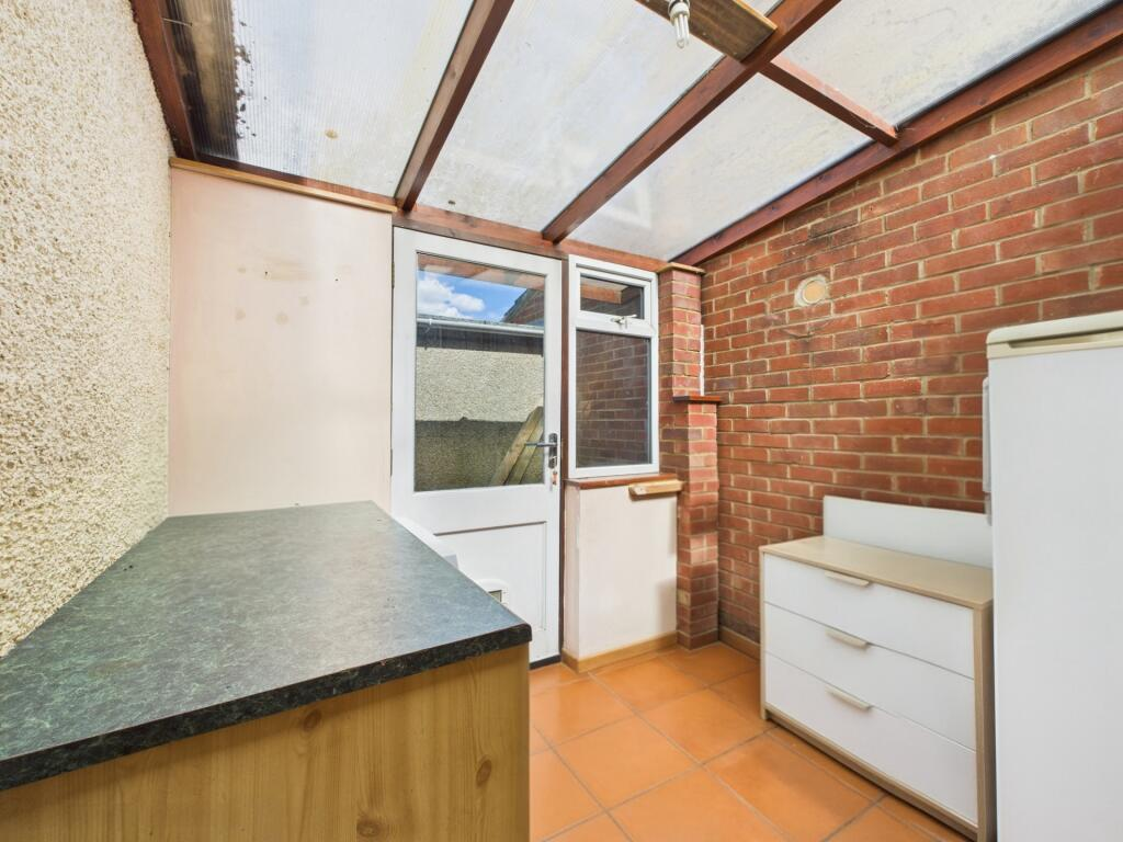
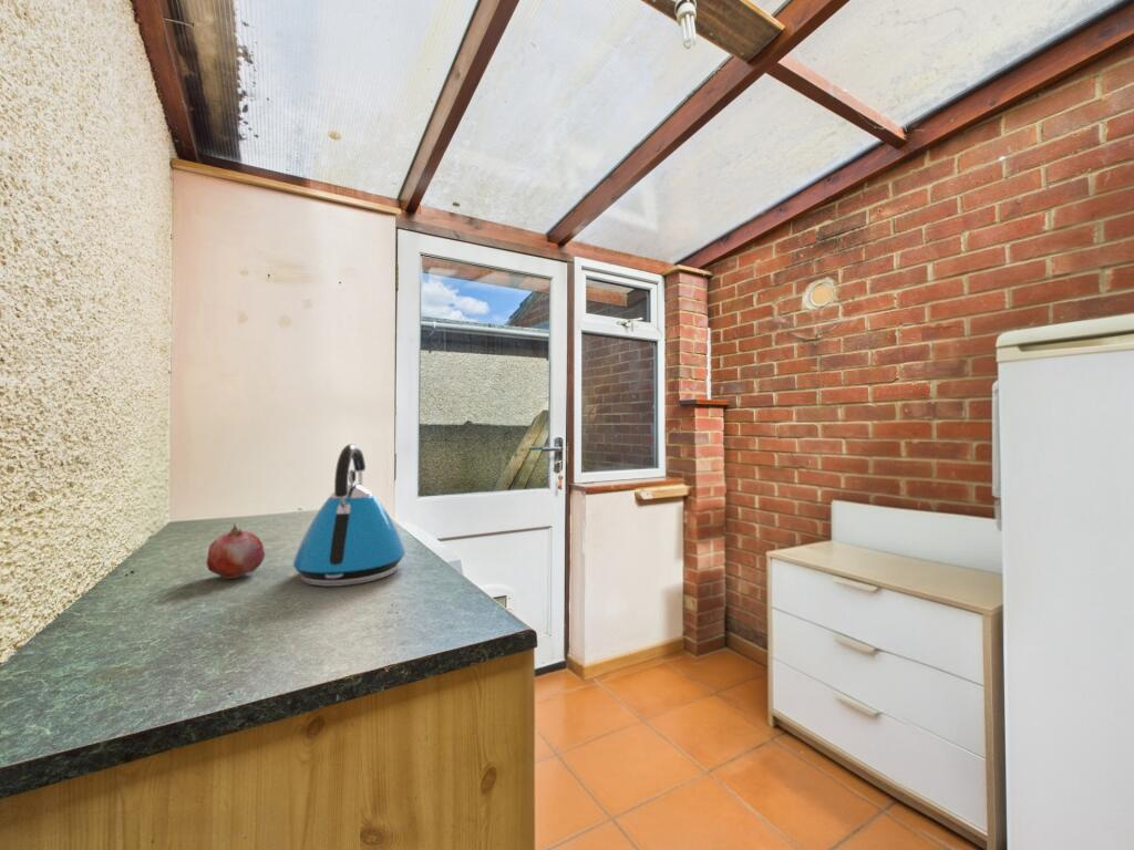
+ fruit [205,522,266,580]
+ kettle [291,443,406,588]
